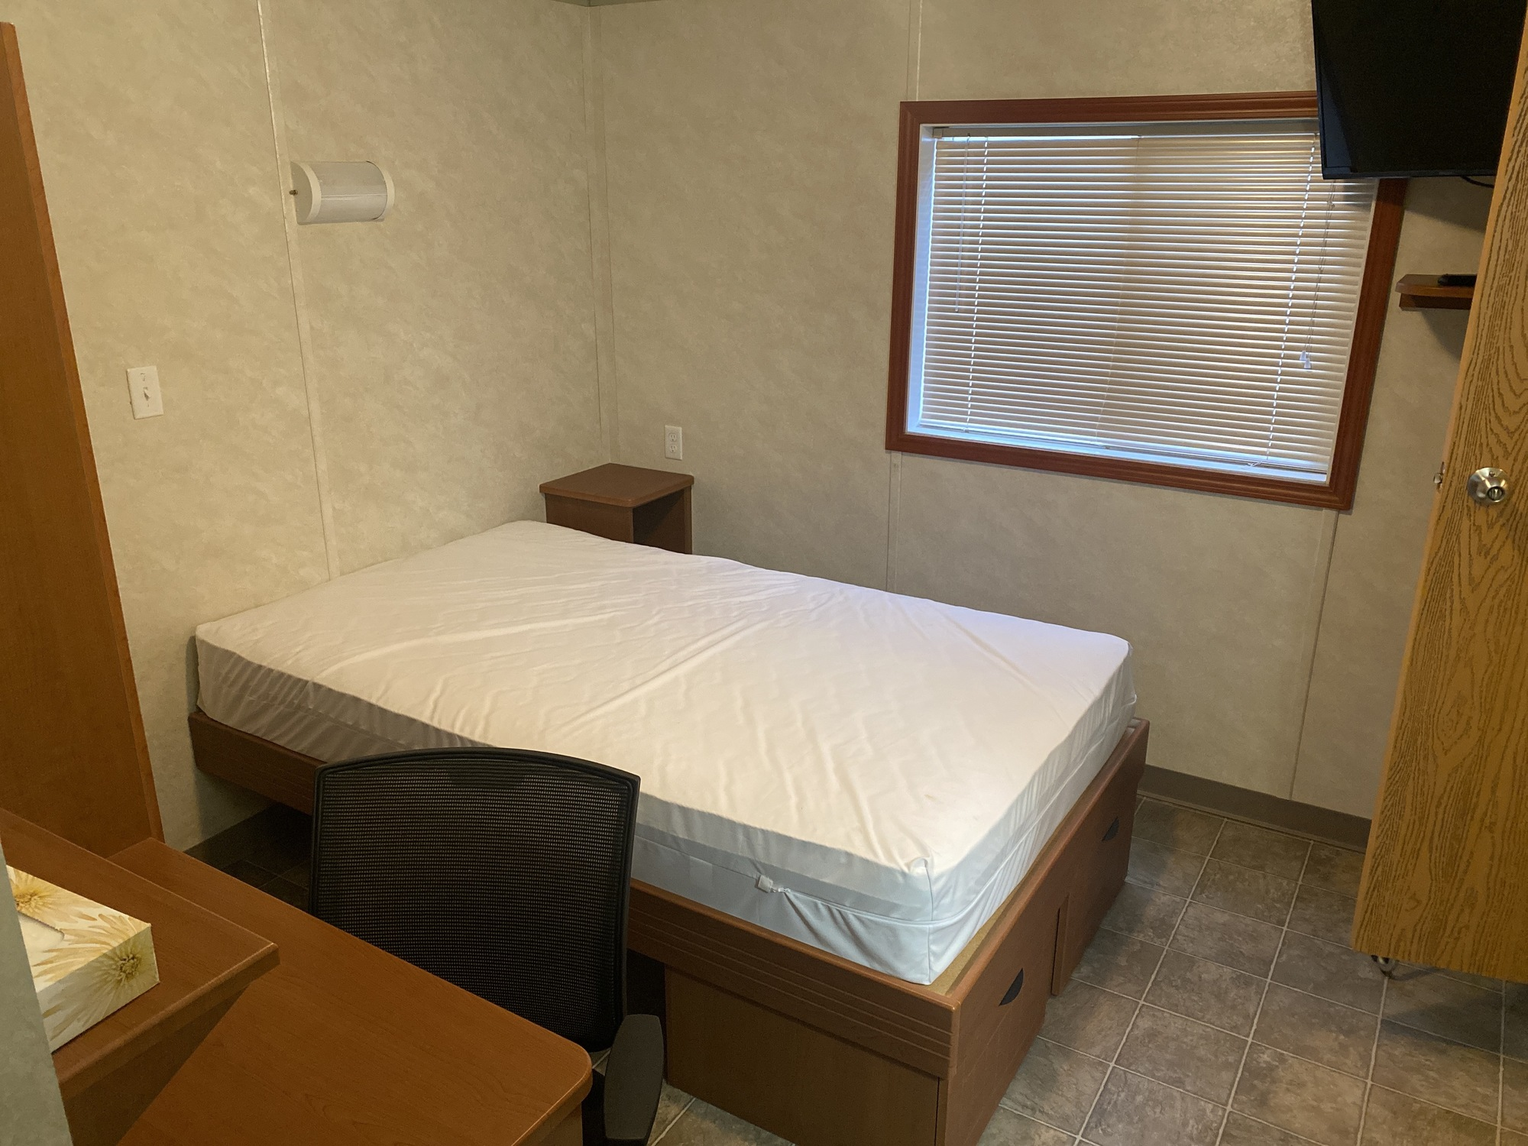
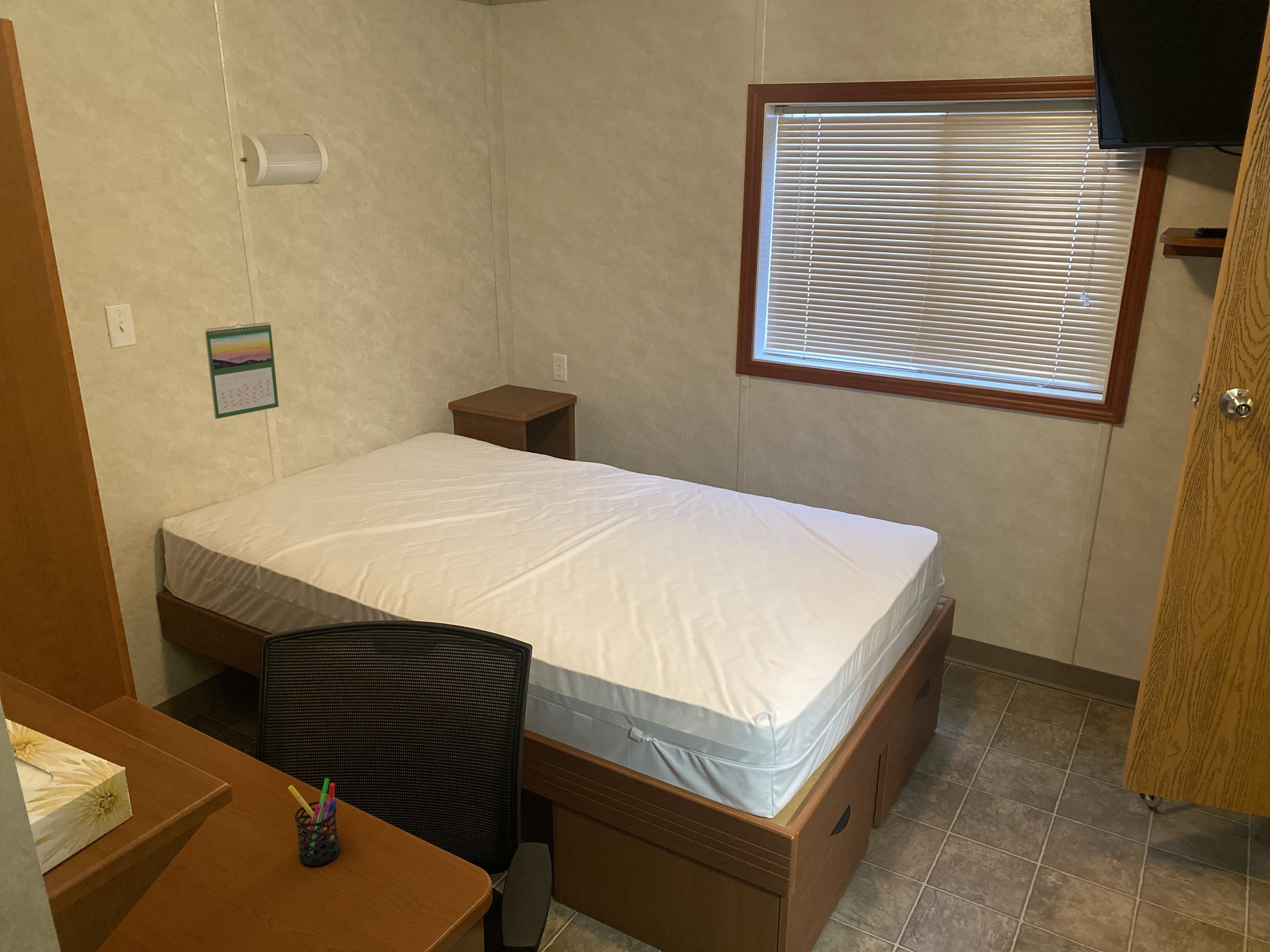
+ pen holder [288,777,340,866]
+ calendar [204,322,279,420]
